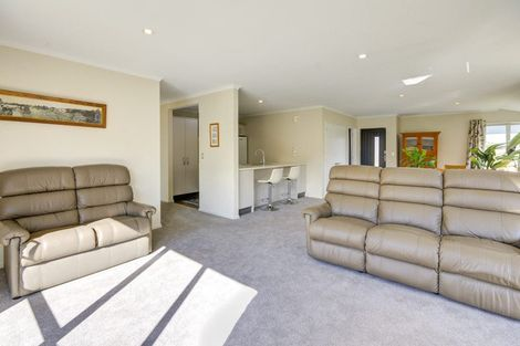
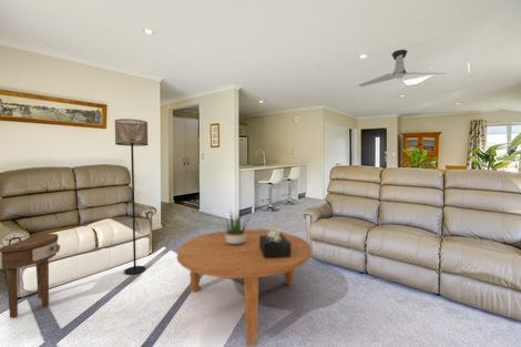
+ decorative box [259,225,292,258]
+ ceiling fan [358,49,447,88]
+ floor lamp [114,118,149,275]
+ potted plant [216,207,253,245]
+ side table [0,233,61,318]
+ coffee table [176,228,313,347]
